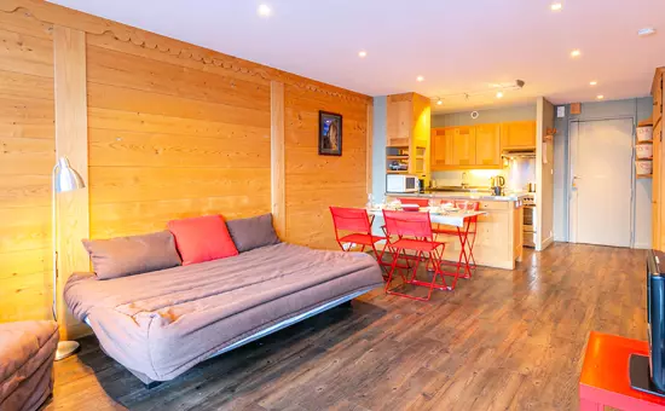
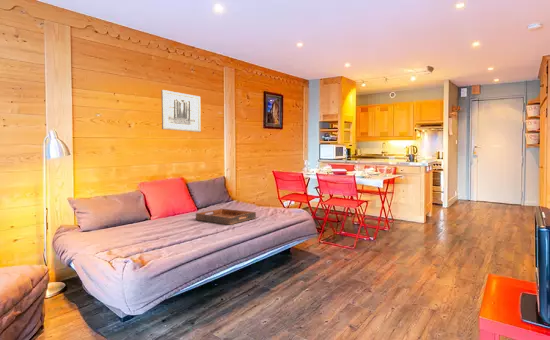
+ wall art [160,89,202,133]
+ serving tray [195,208,257,226]
